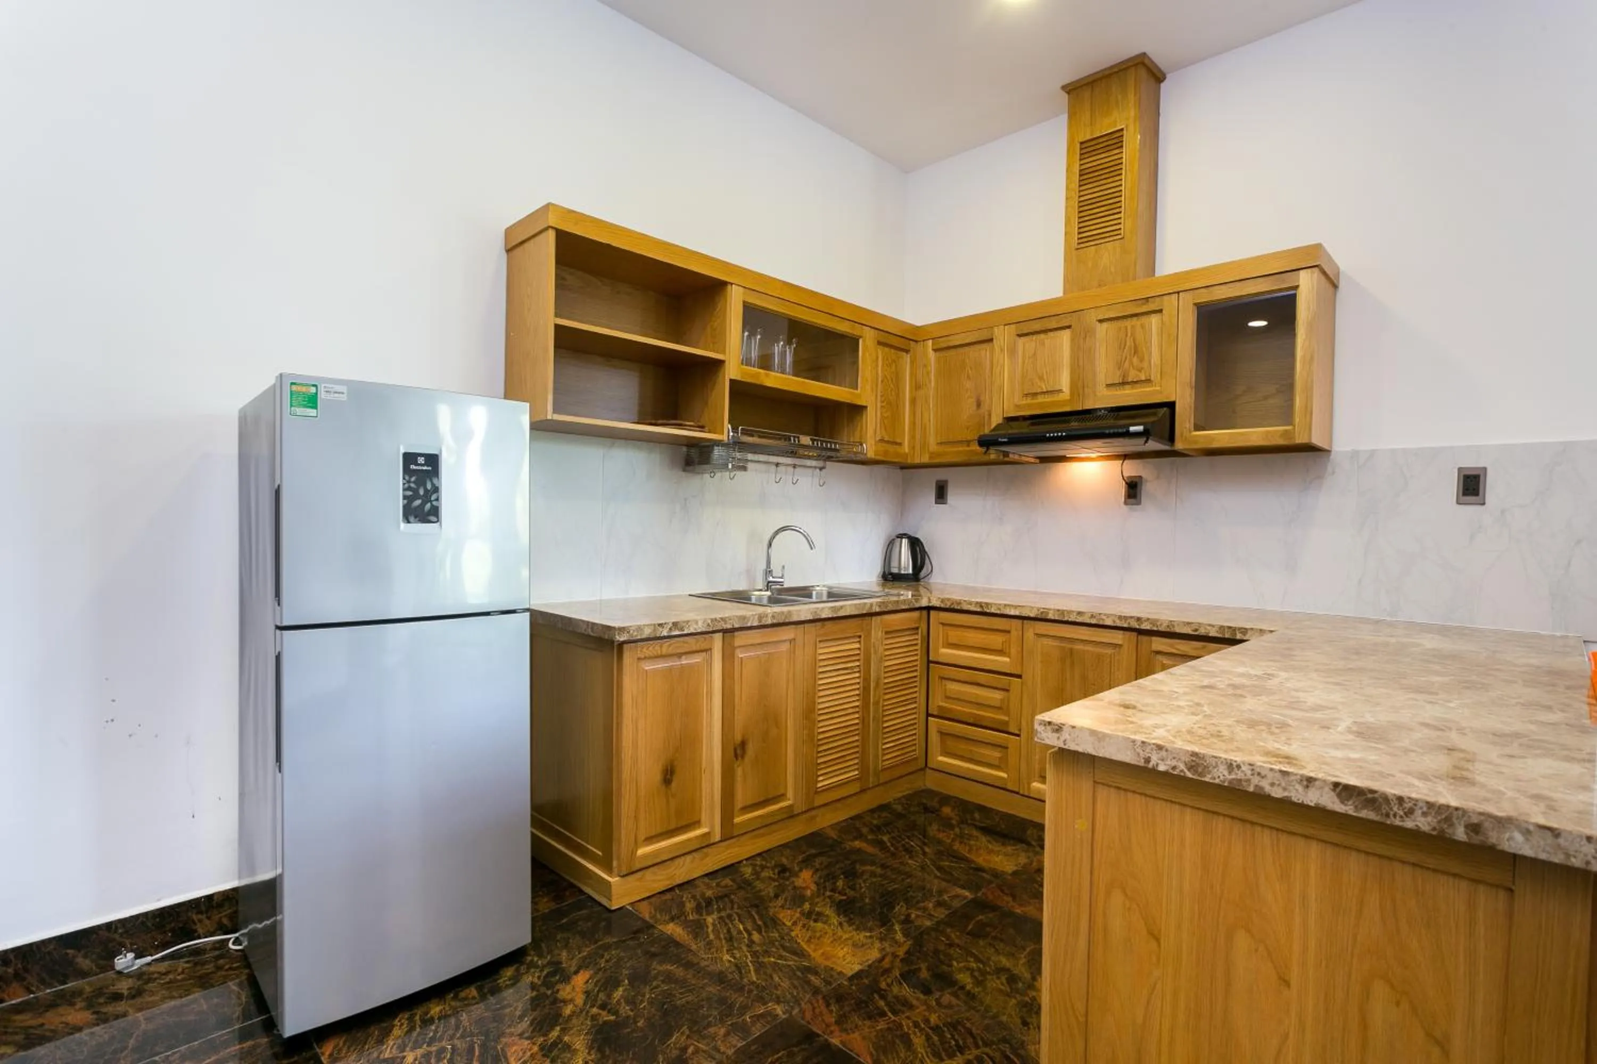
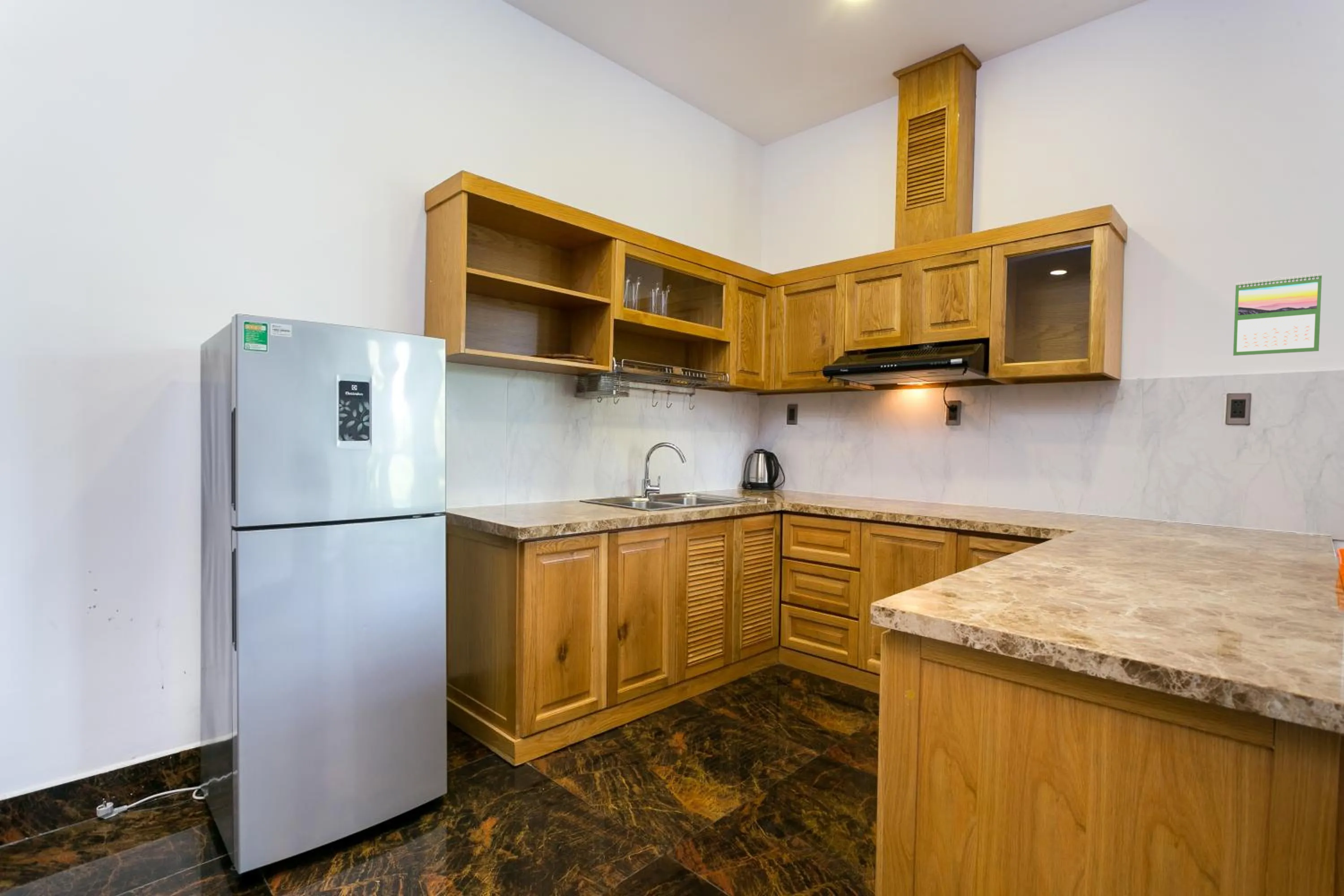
+ calendar [1233,273,1322,356]
